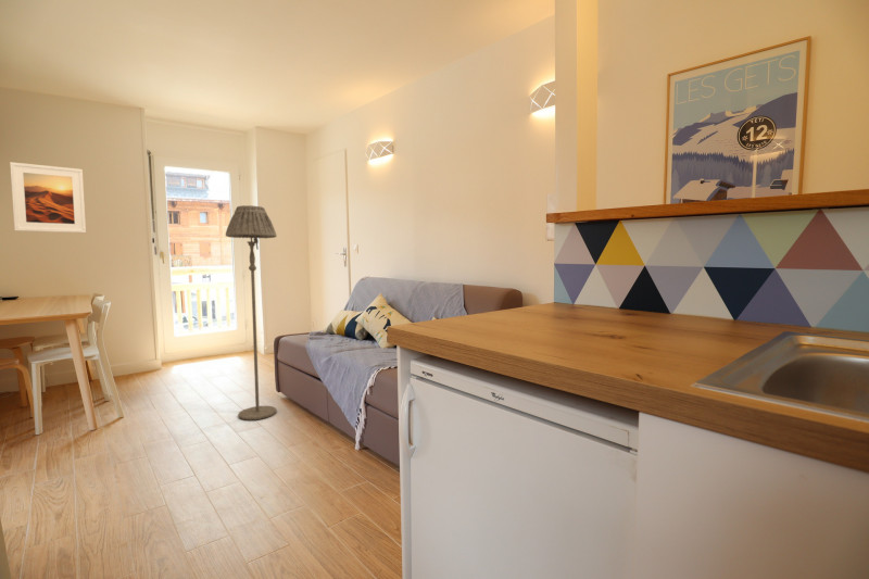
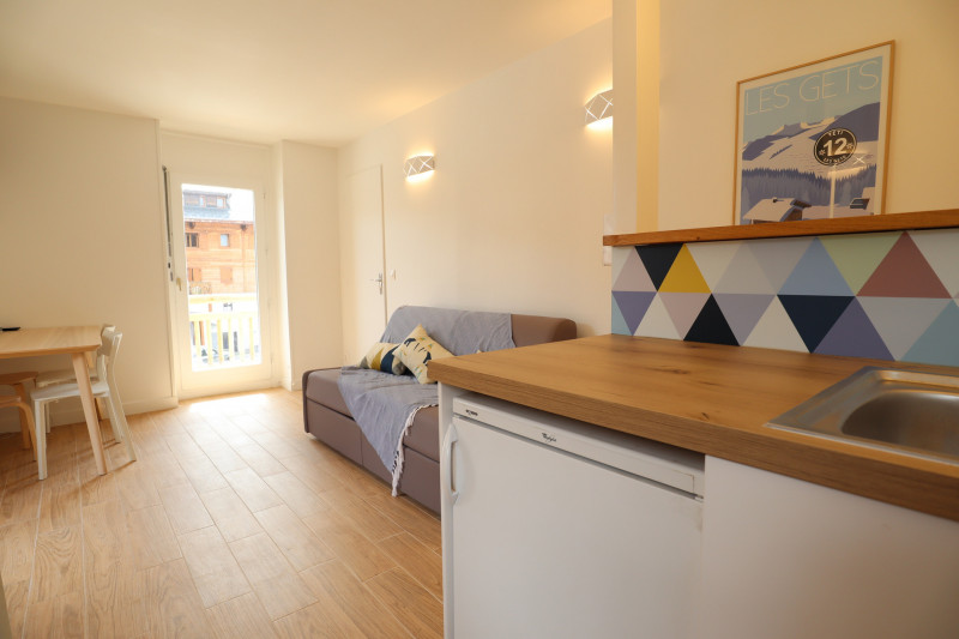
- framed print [9,161,87,234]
- floor lamp [225,204,278,421]
